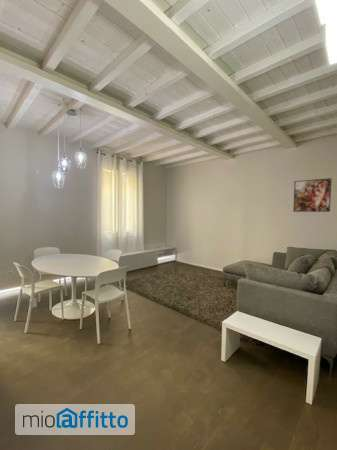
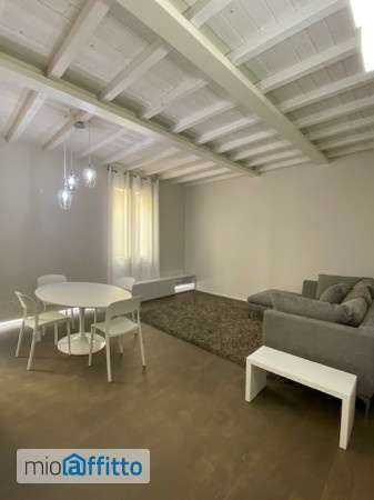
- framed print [292,177,333,213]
